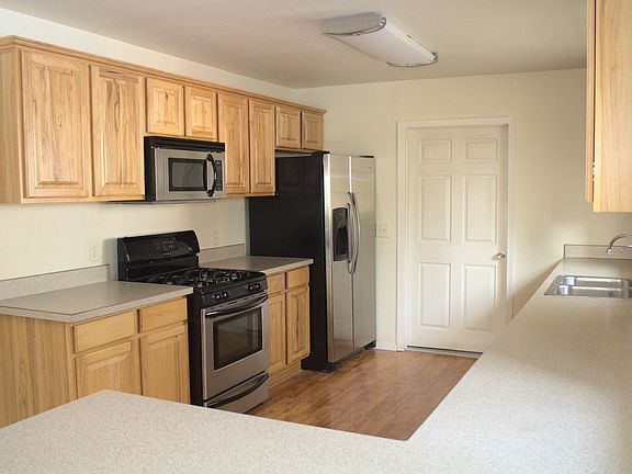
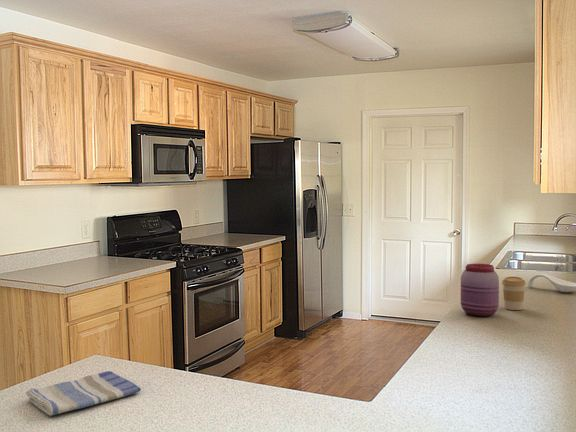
+ dish towel [25,370,142,417]
+ coffee cup [501,276,527,311]
+ spoon rest [527,273,576,293]
+ jar [460,263,500,317]
